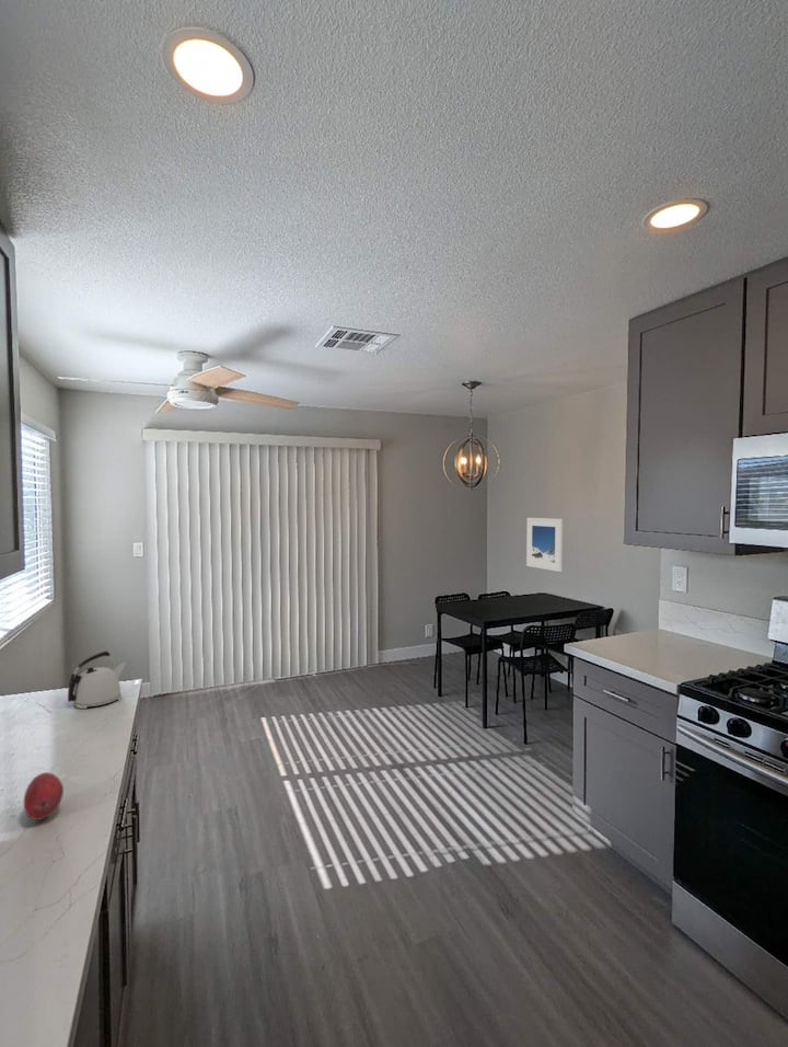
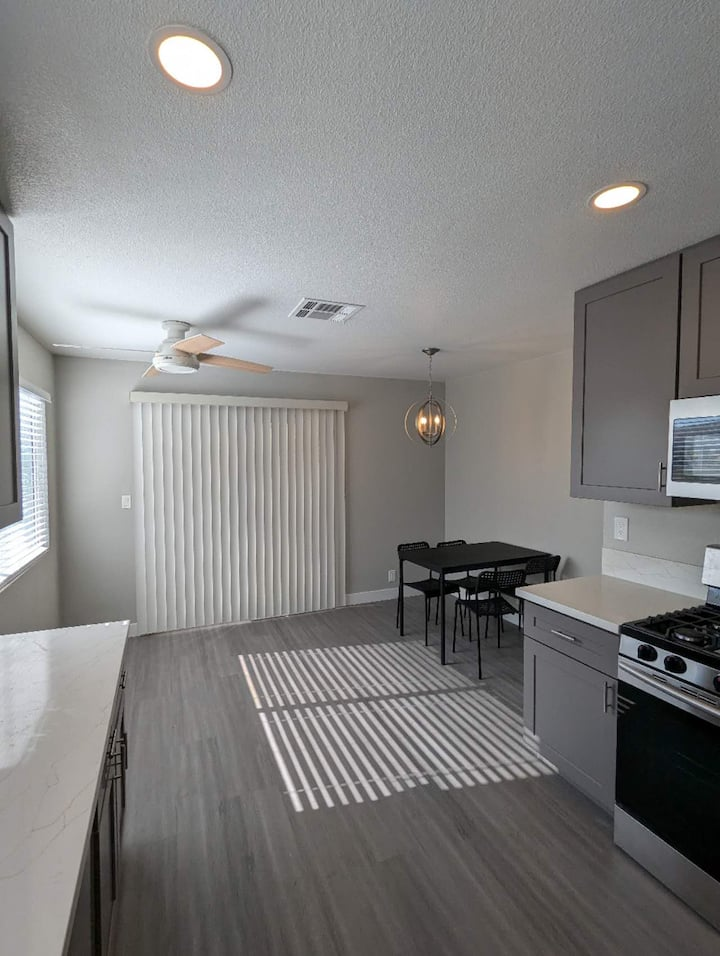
- fruit [23,771,65,821]
- kettle [67,651,128,710]
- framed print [525,517,564,573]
